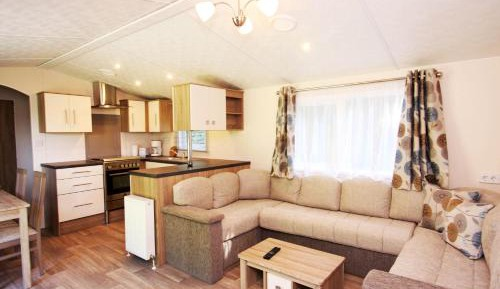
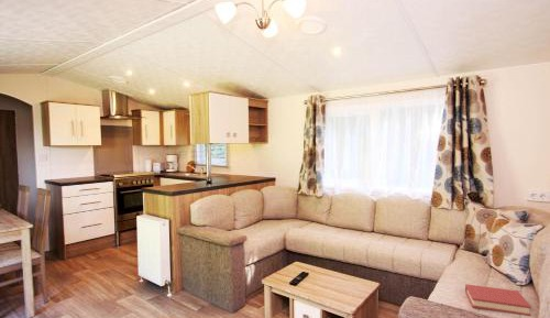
+ hardback book [464,283,532,317]
